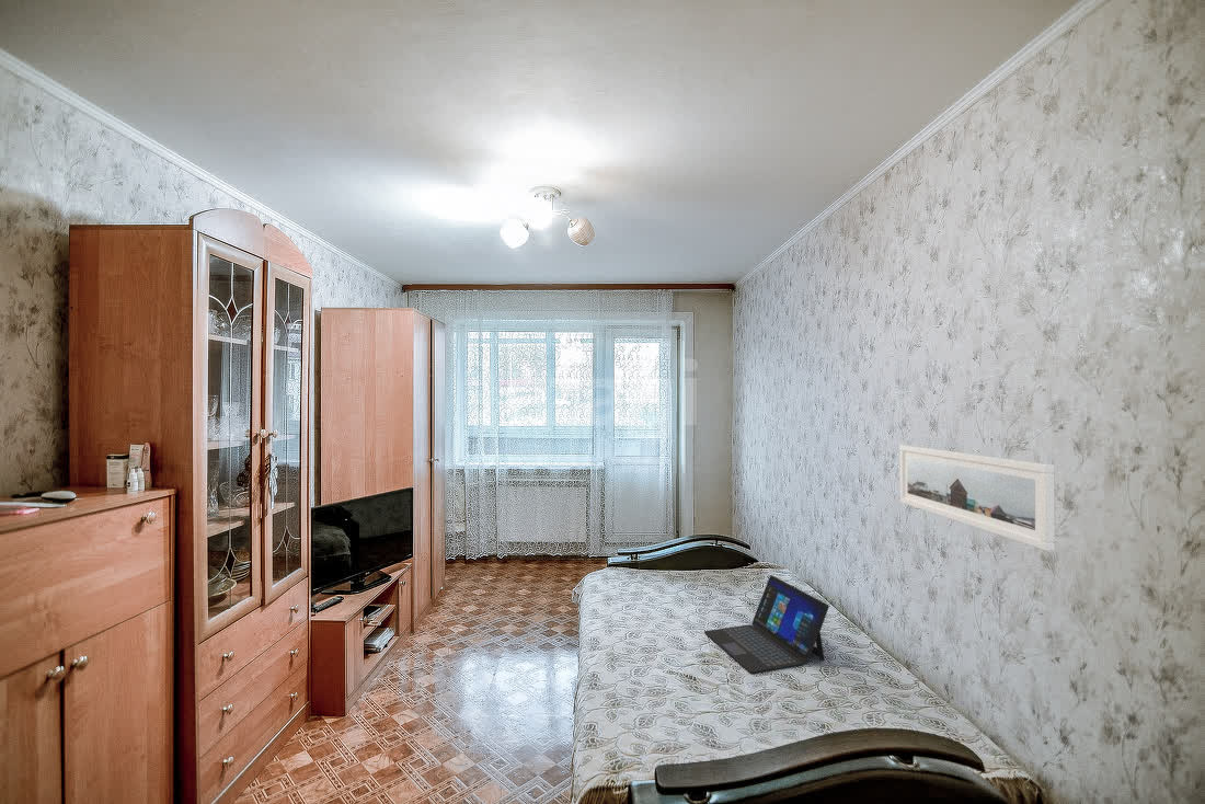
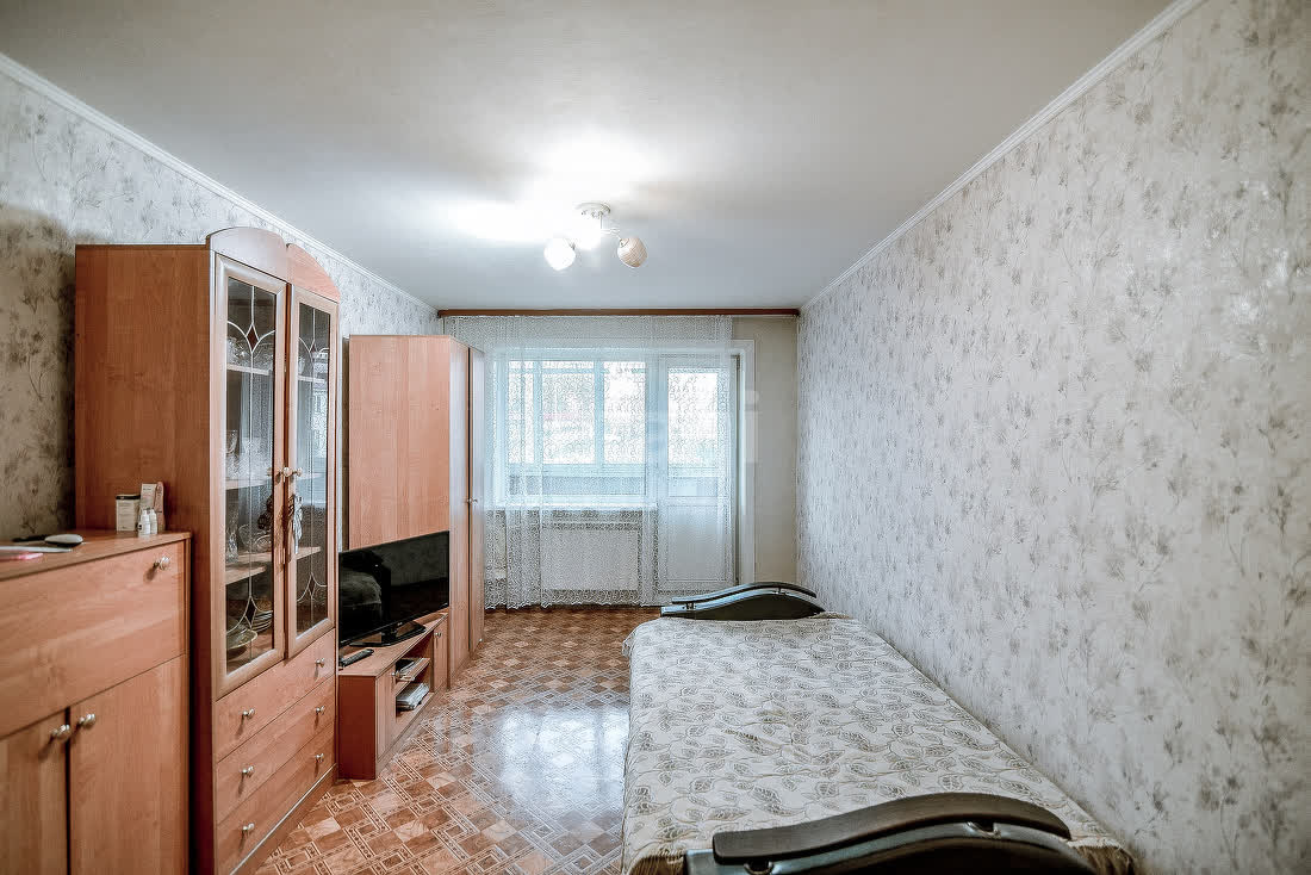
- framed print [898,444,1056,552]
- laptop [703,574,830,674]
